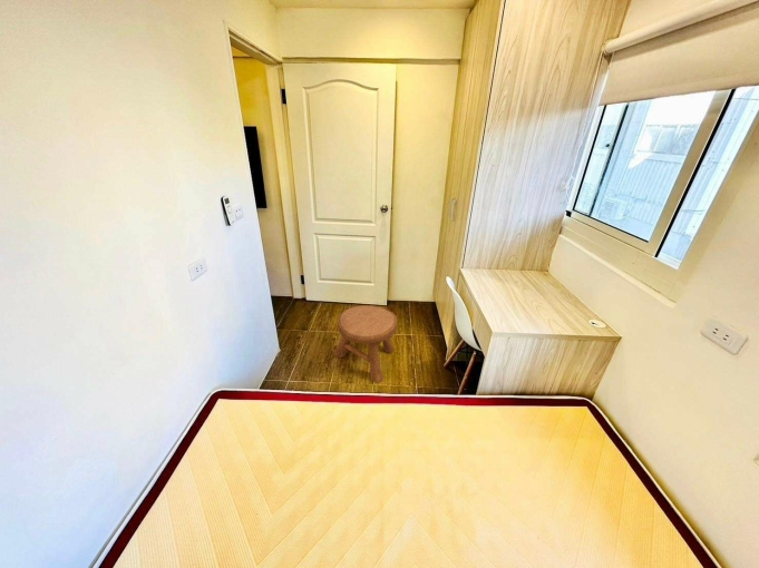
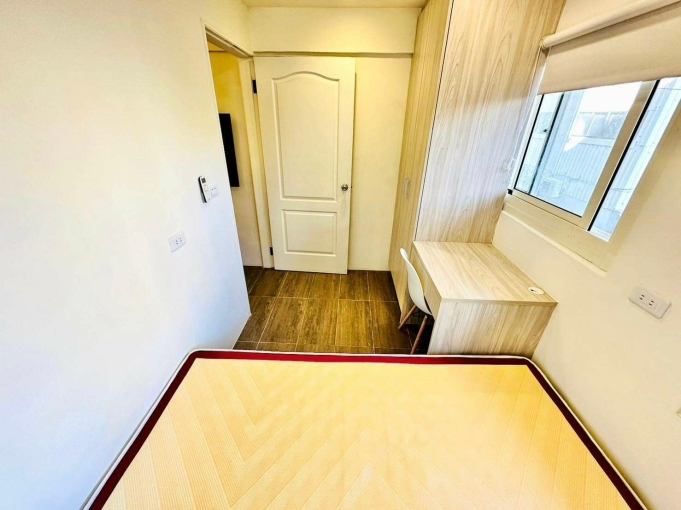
- stool [332,304,398,383]
